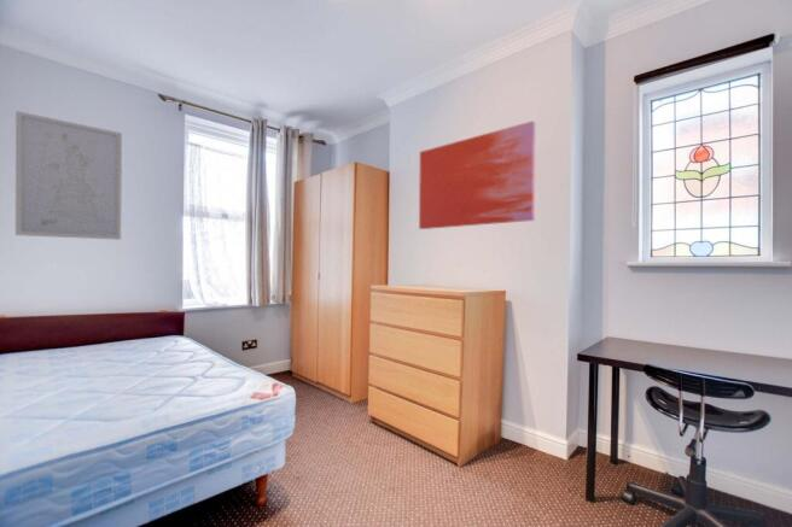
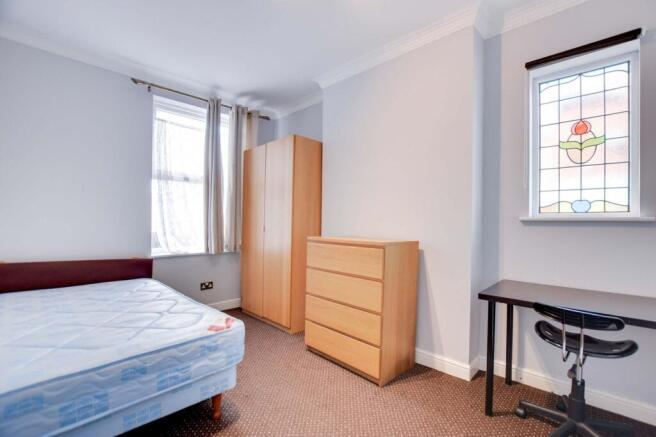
- wall art [14,110,123,241]
- wall art [418,121,536,230]
